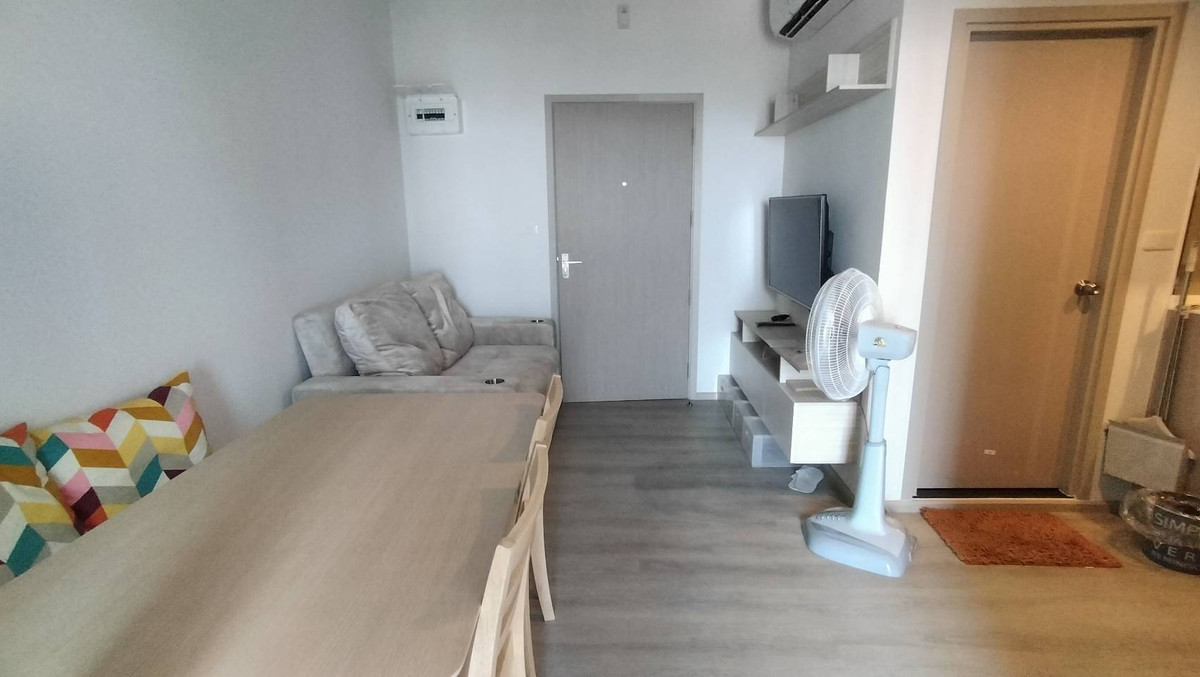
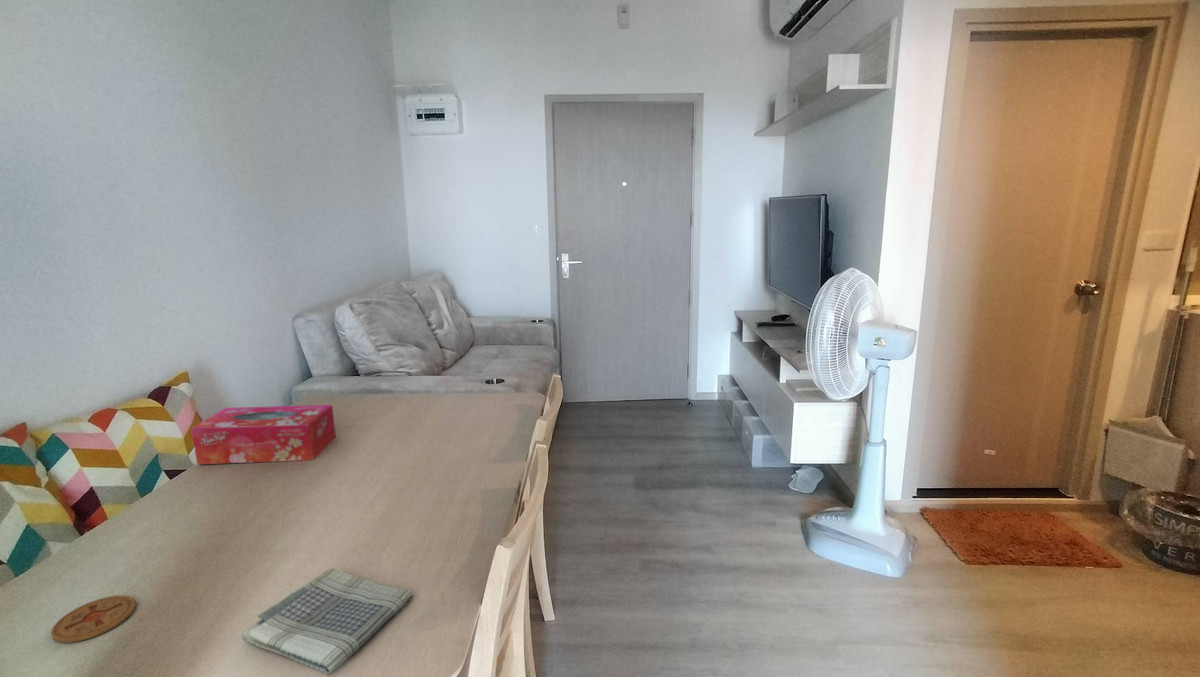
+ tissue box [190,404,337,465]
+ dish towel [241,568,414,676]
+ coaster [50,595,136,644]
